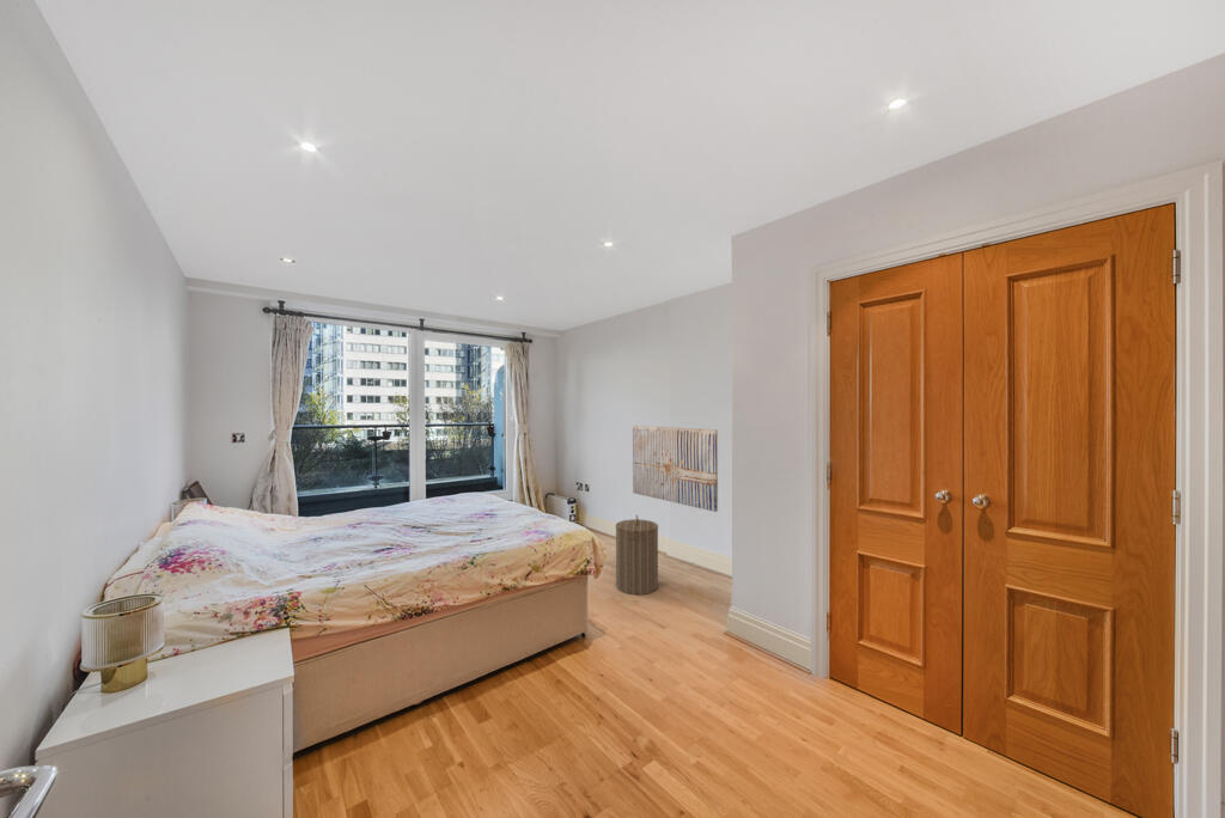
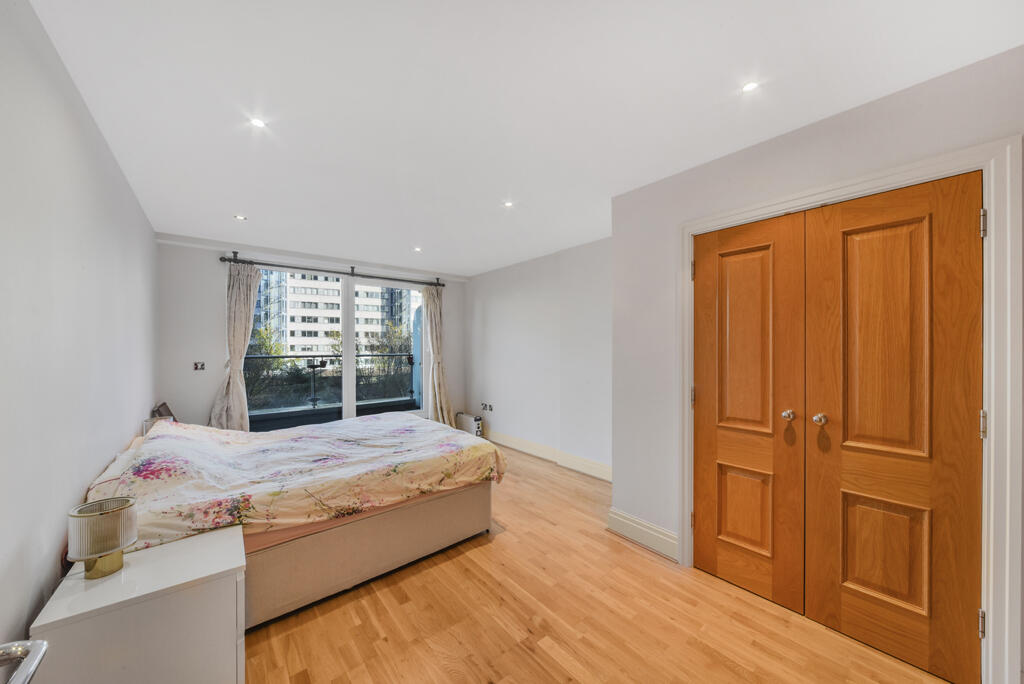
- laundry hamper [615,513,659,596]
- wall art [632,425,719,513]
